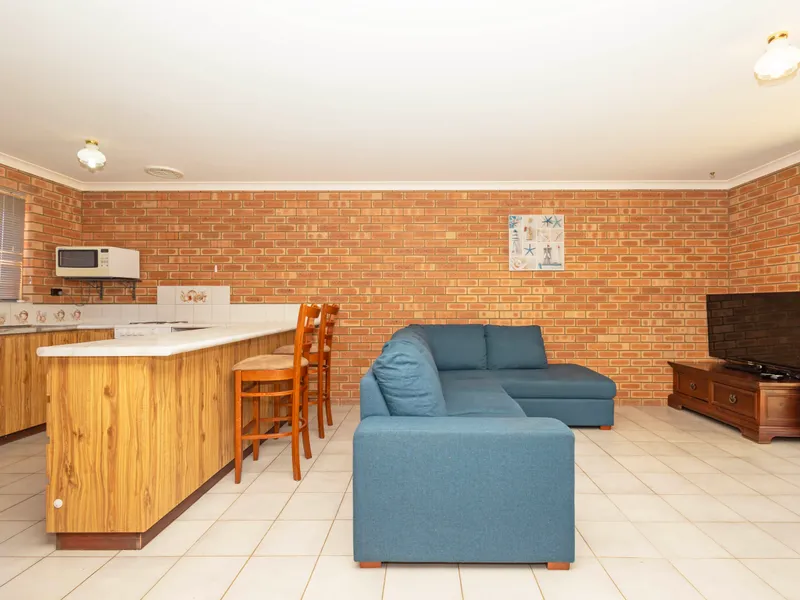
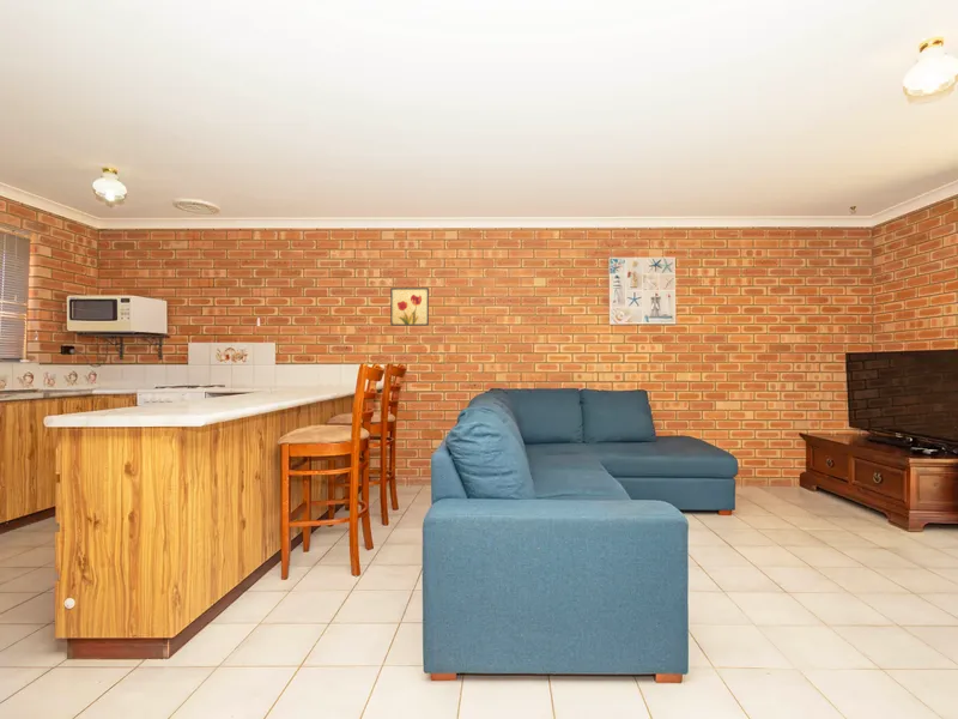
+ wall art [389,286,430,327]
